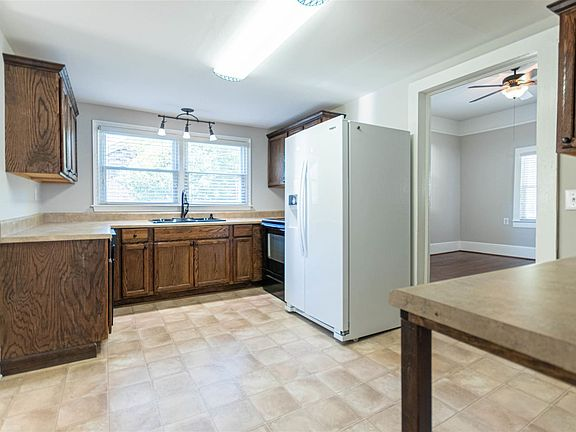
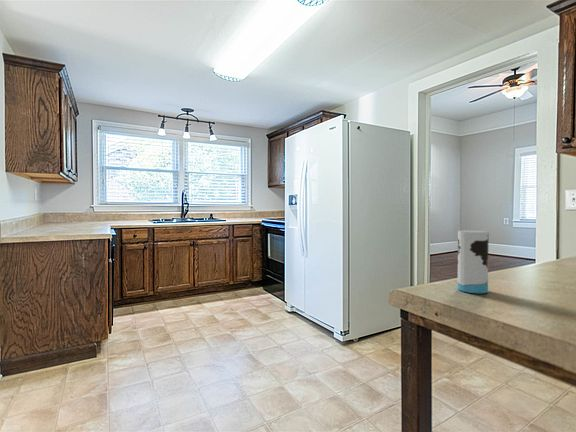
+ cup [457,229,490,294]
